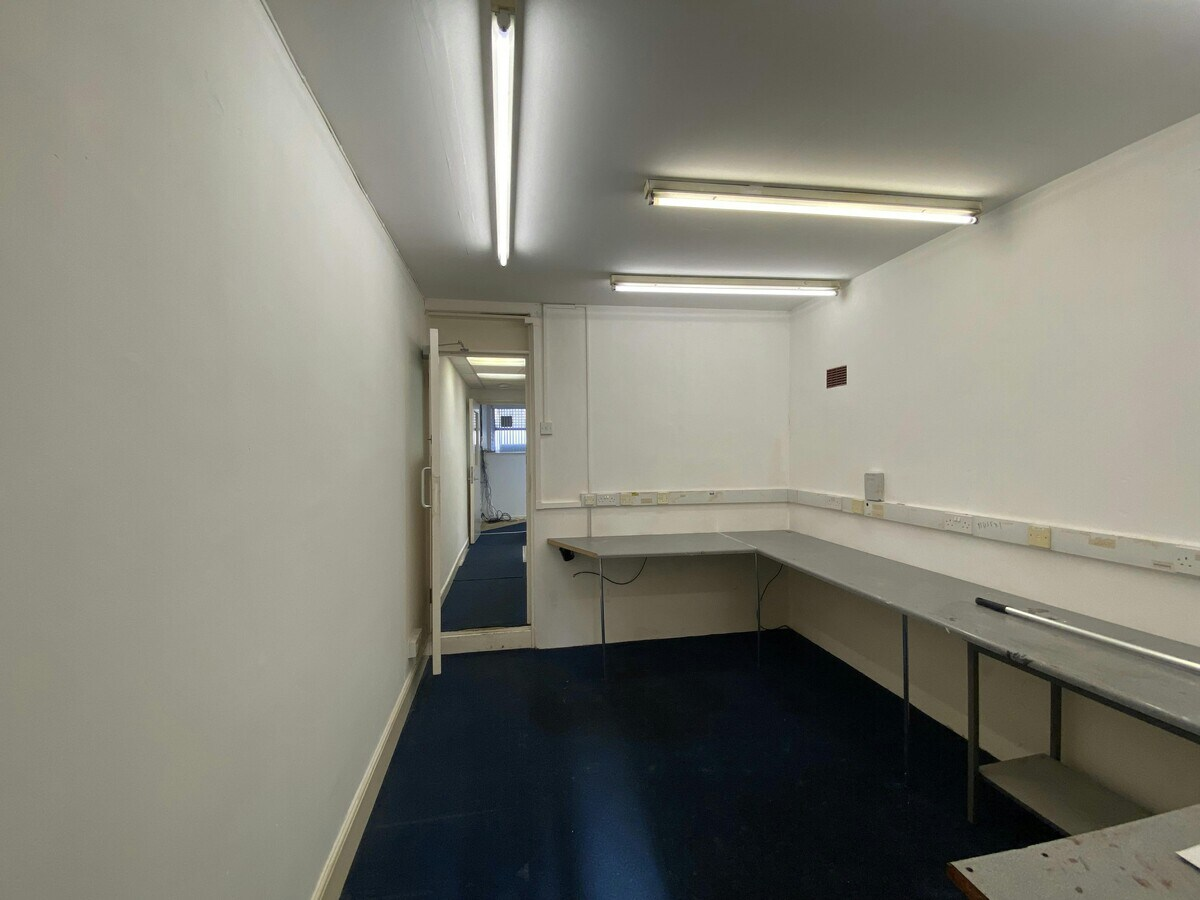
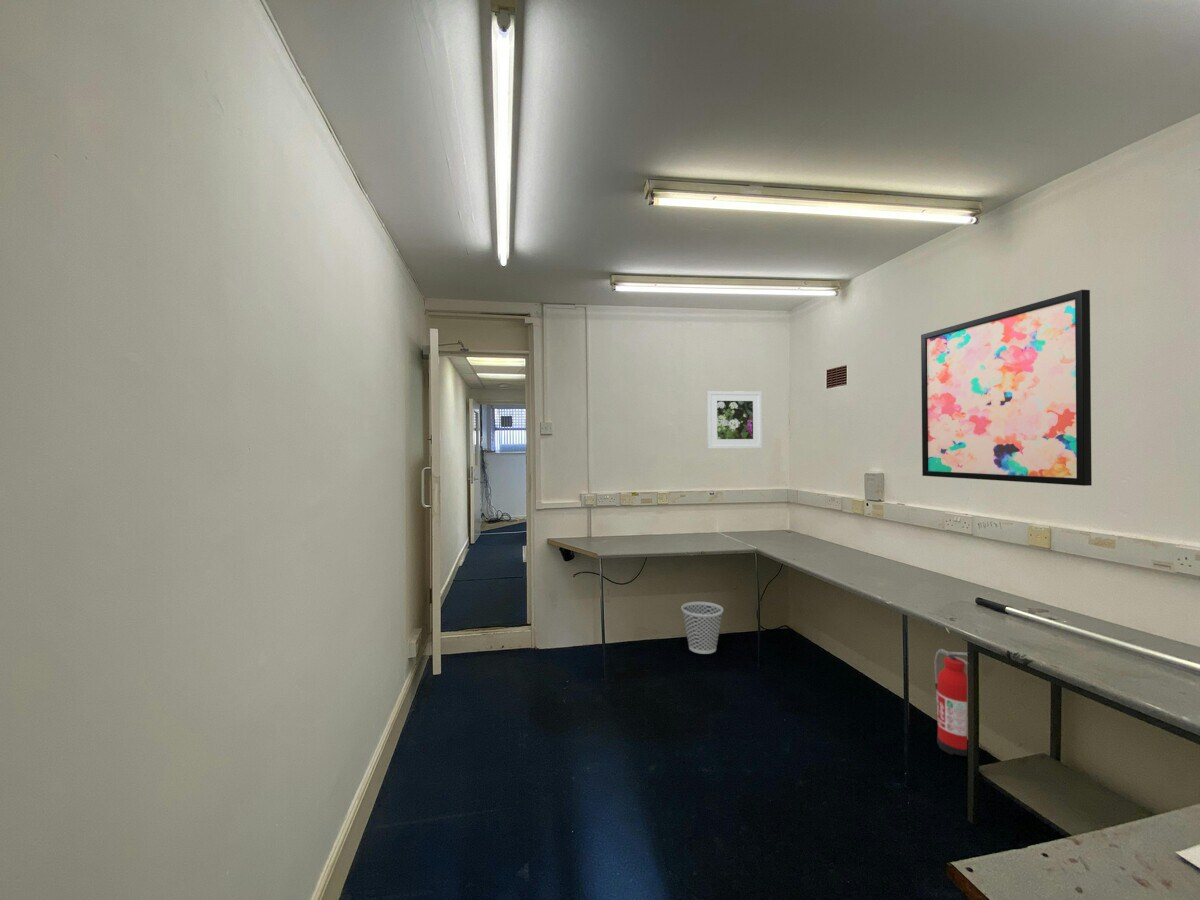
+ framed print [706,390,763,450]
+ wall art [920,289,1093,487]
+ wastebasket [680,601,724,655]
+ fire extinguisher [934,648,968,757]
